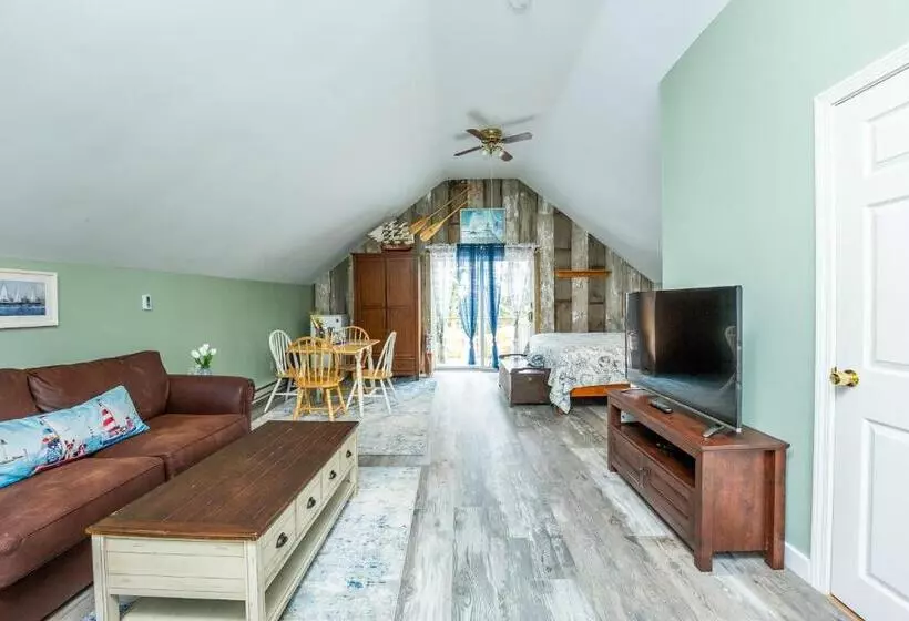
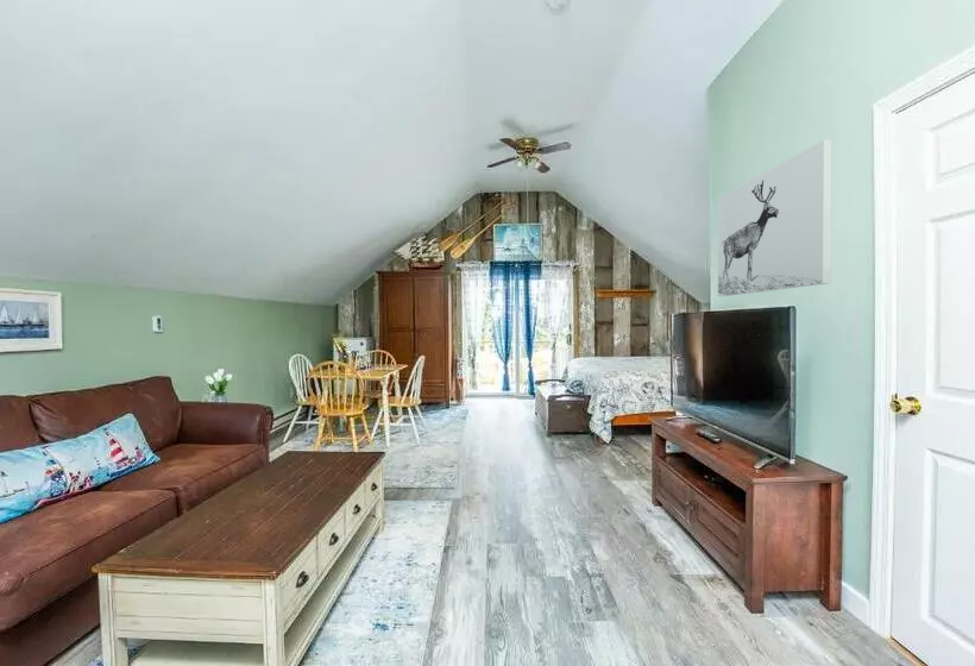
+ wall art [717,138,832,297]
